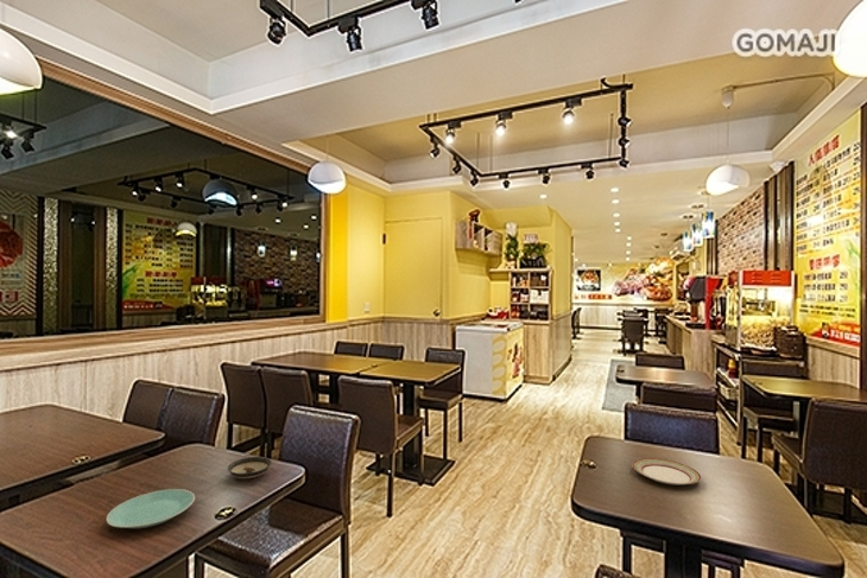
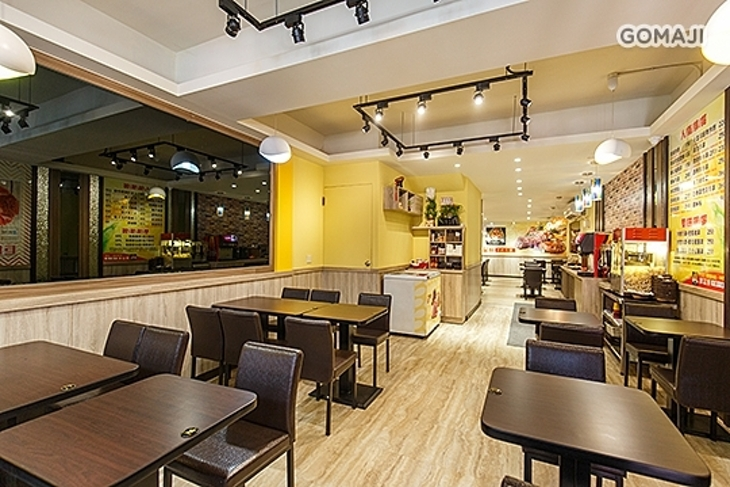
- saucer [227,456,273,479]
- plate [105,488,196,529]
- plate [632,457,702,485]
